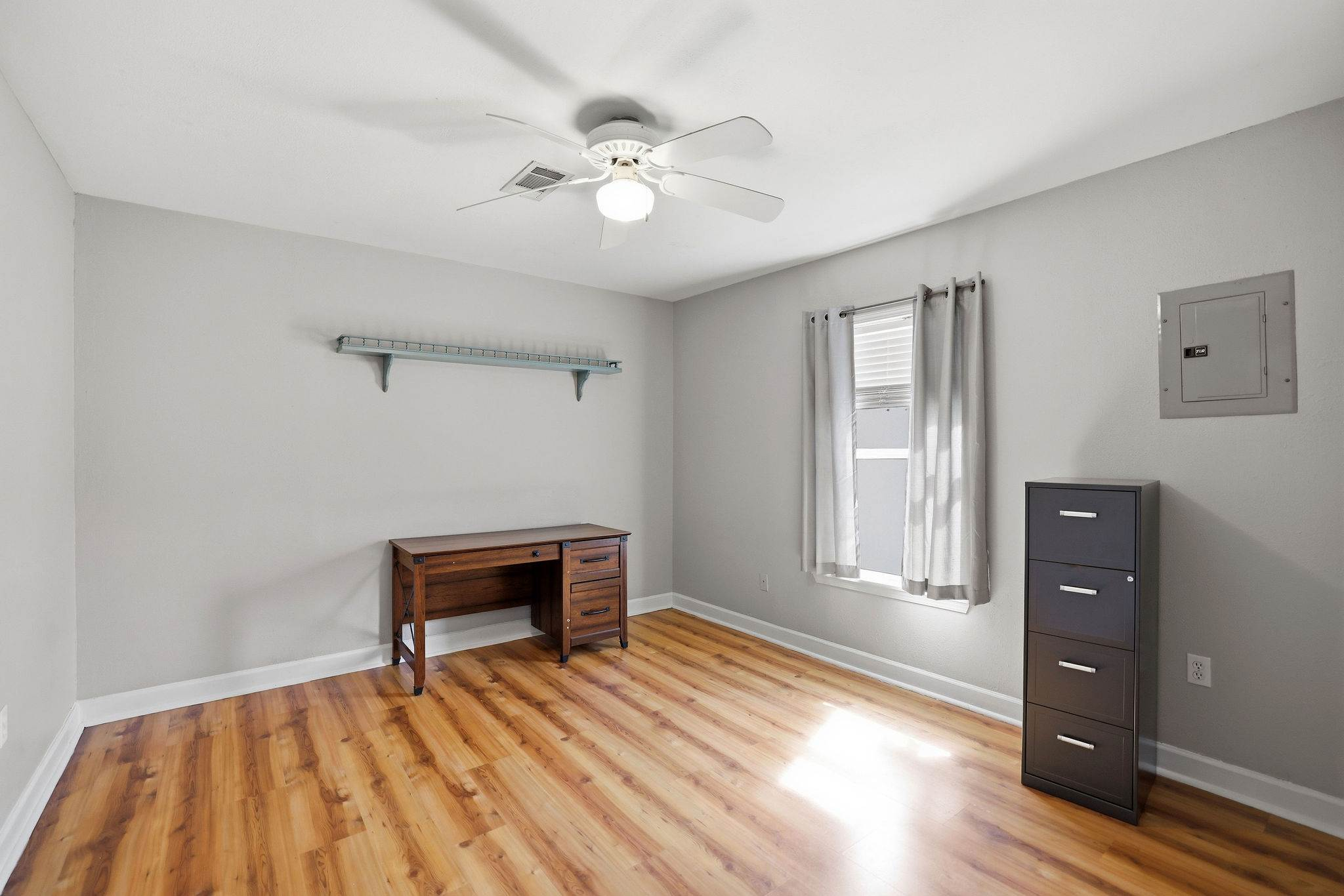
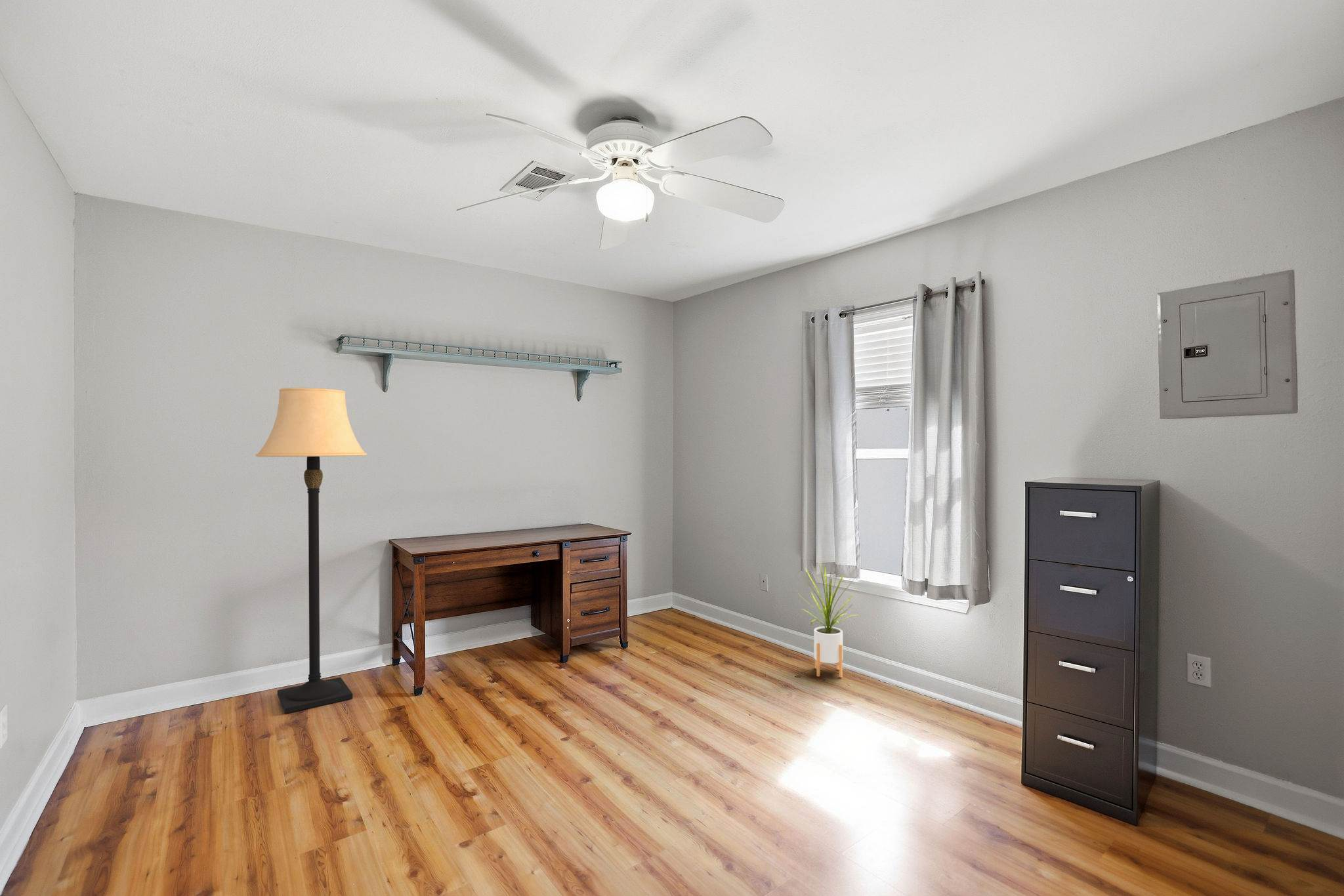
+ house plant [793,560,860,678]
+ lamp [255,387,368,714]
